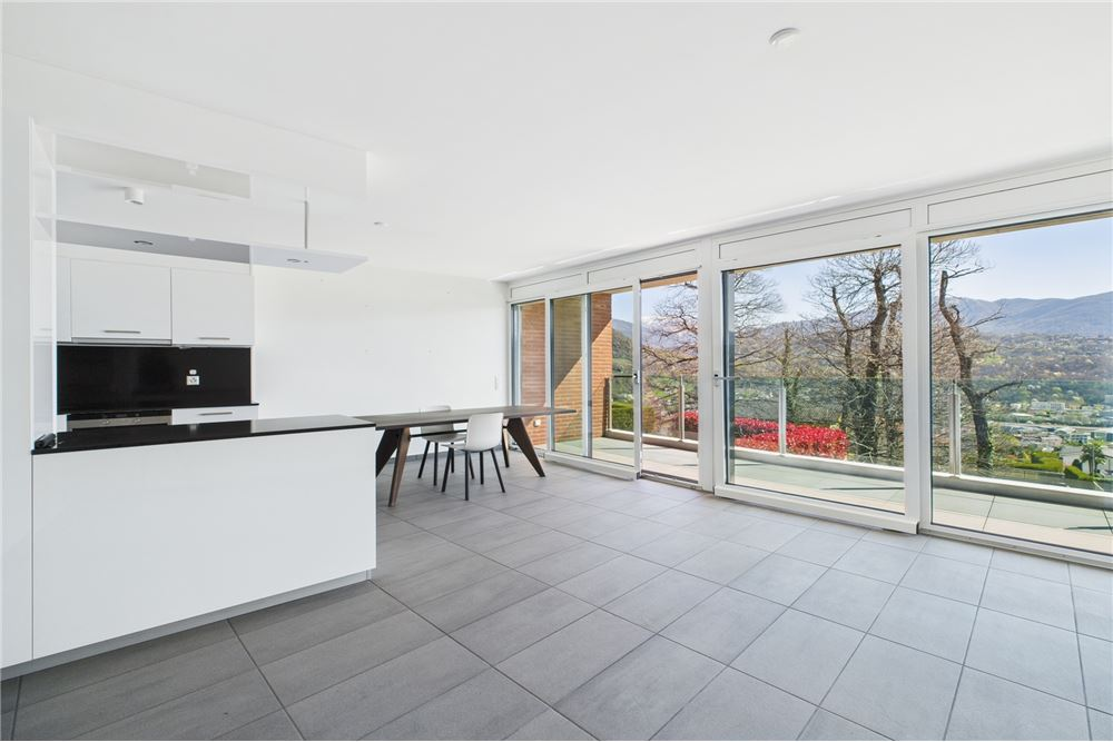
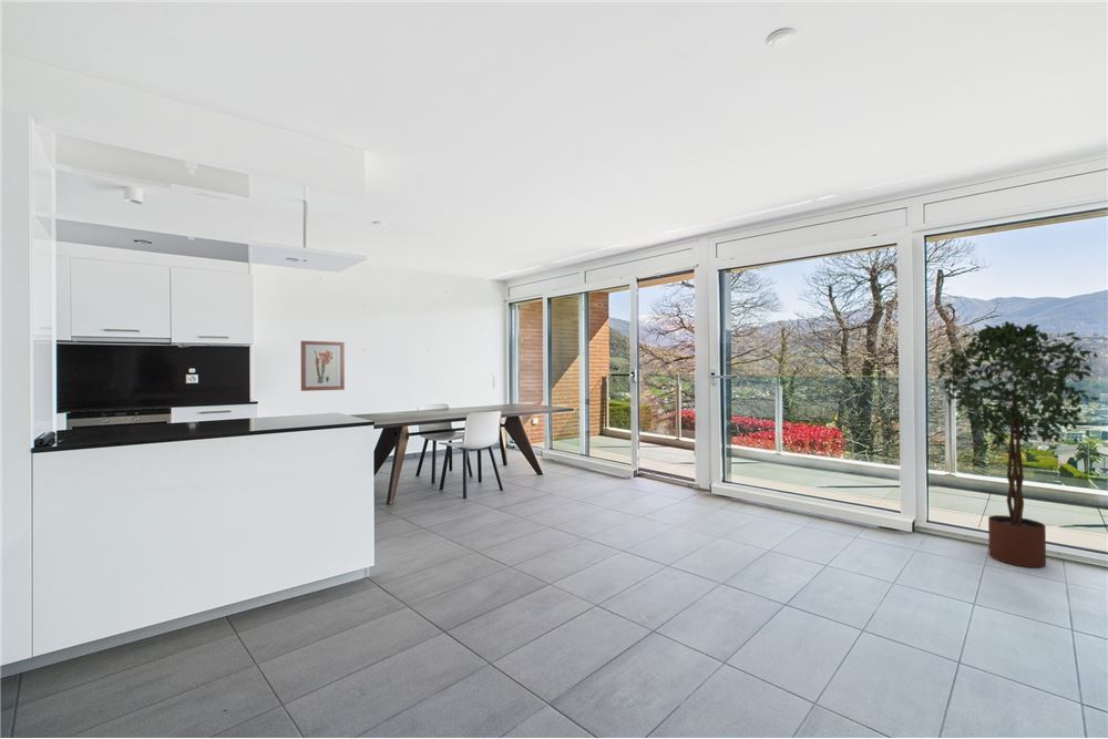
+ potted tree [933,320,1099,568]
+ wall art [300,340,346,392]
